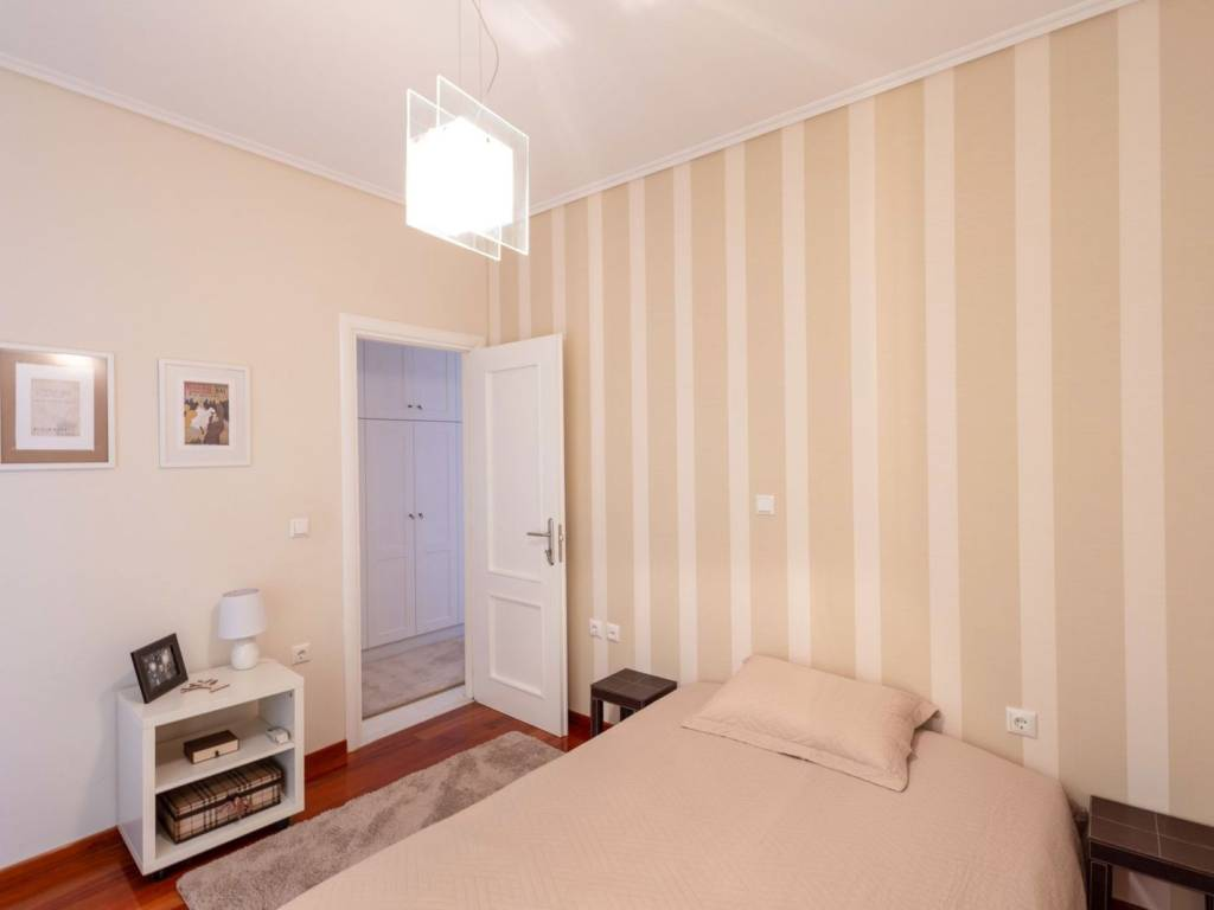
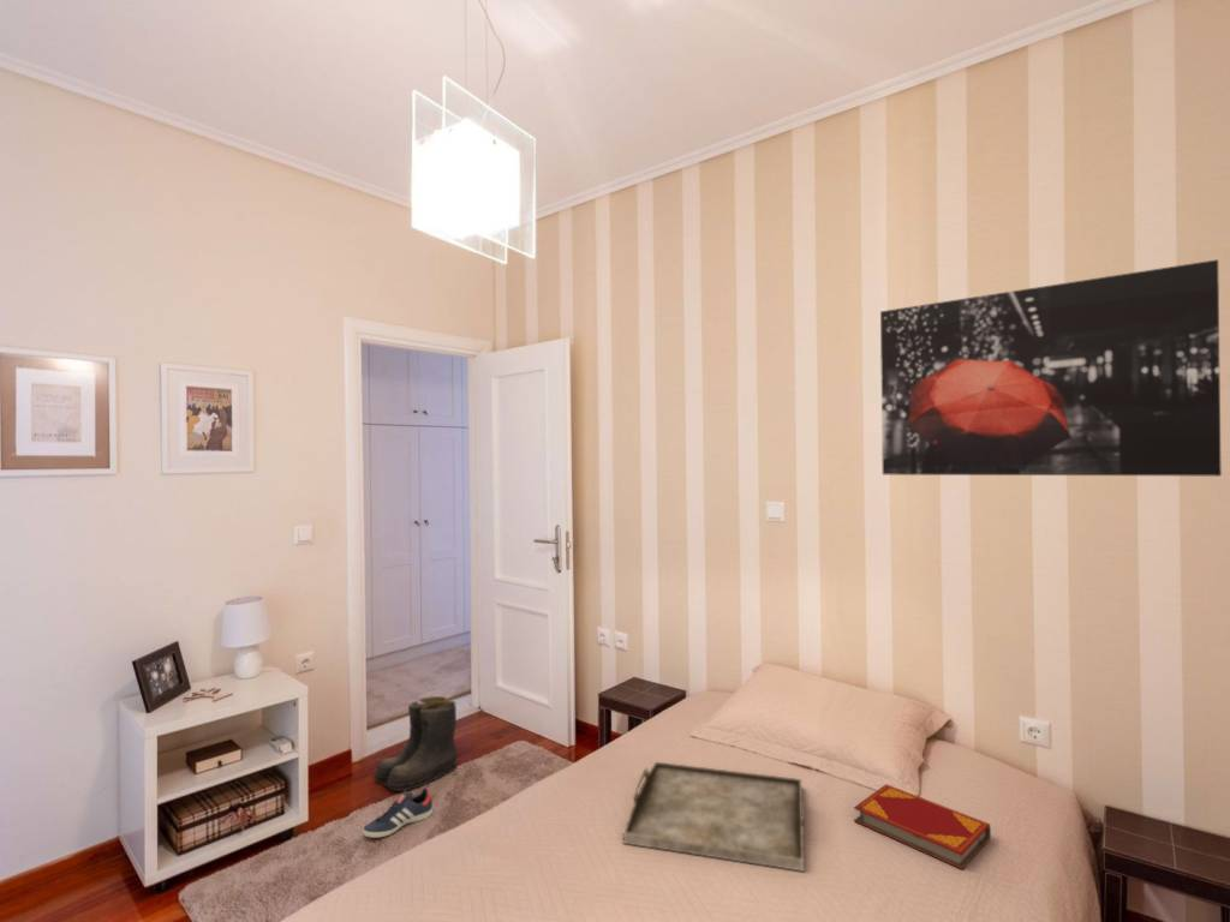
+ hardback book [853,783,992,870]
+ boots [372,695,459,792]
+ wall art [879,258,1223,478]
+ serving tray [622,761,805,873]
+ sneaker [362,786,434,839]
